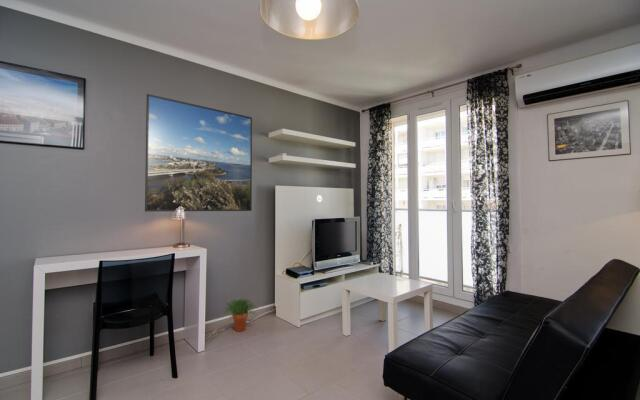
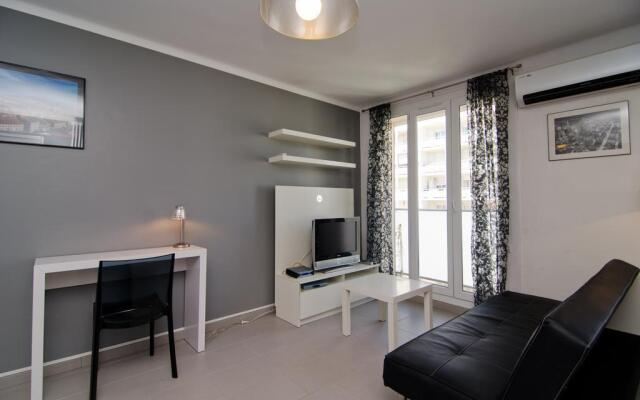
- potted plant [224,298,258,333]
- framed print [144,93,253,212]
